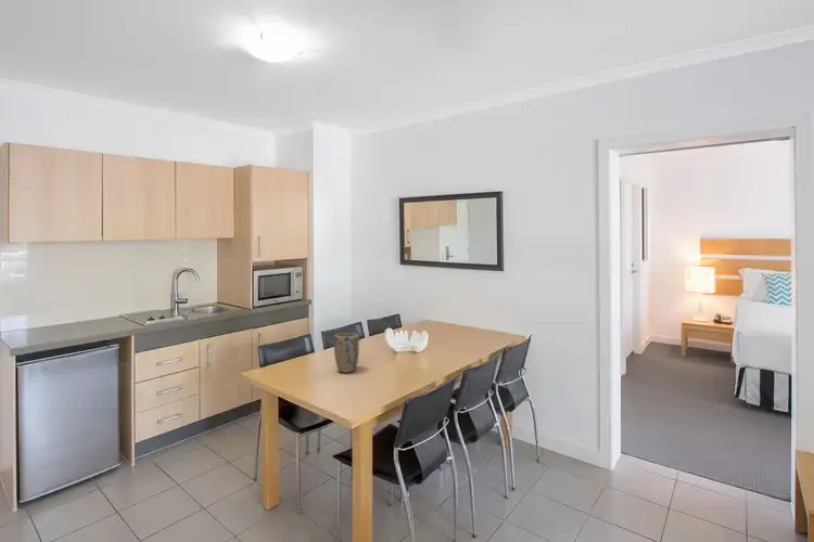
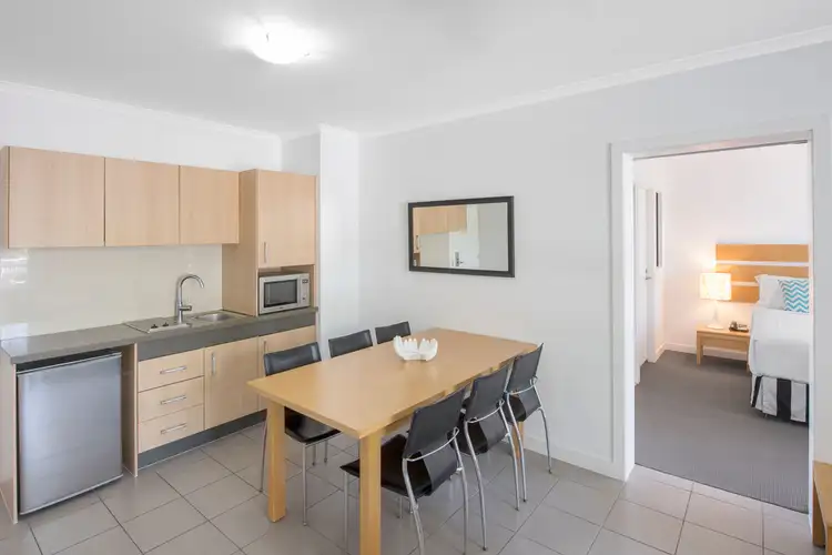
- plant pot [333,332,360,374]
